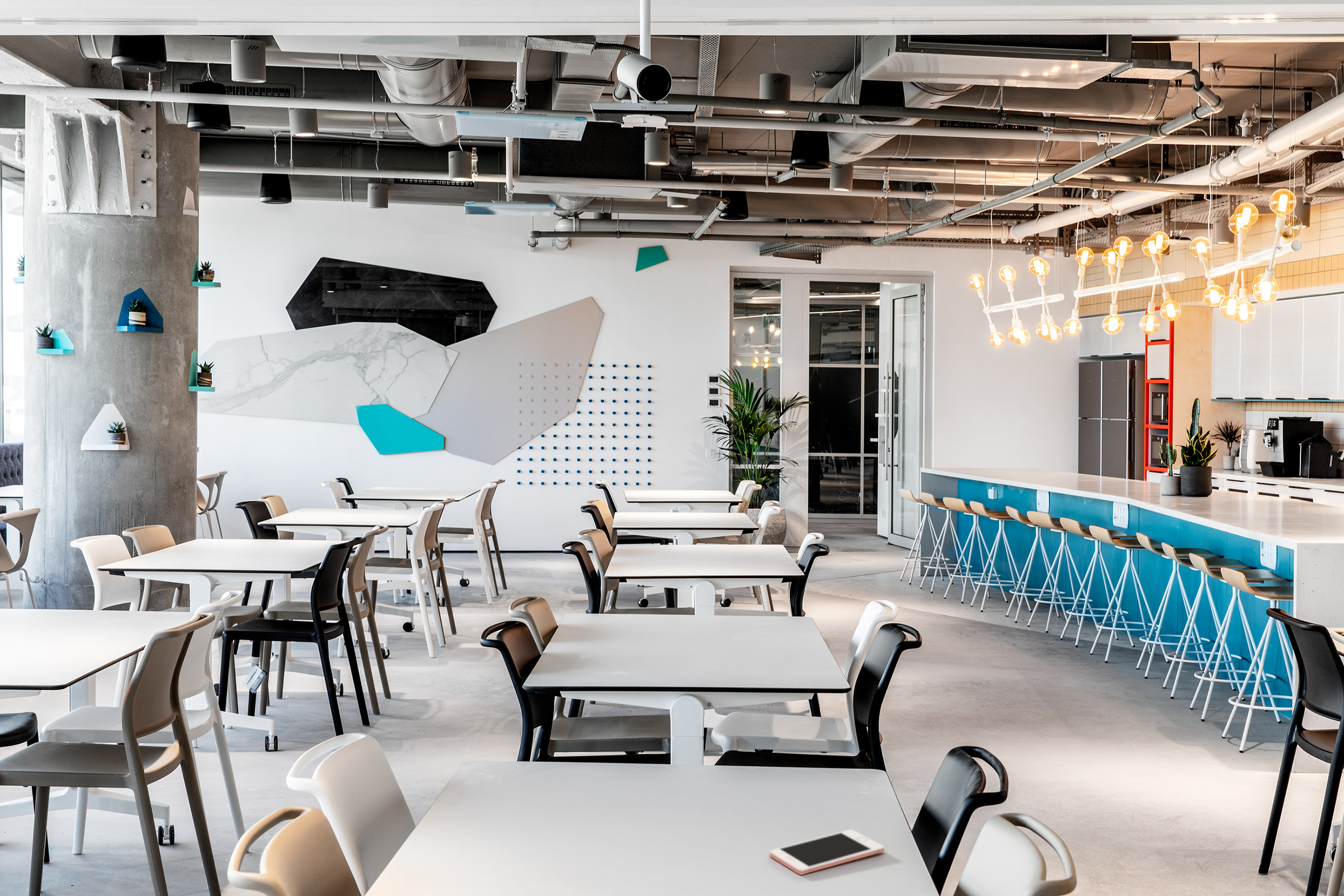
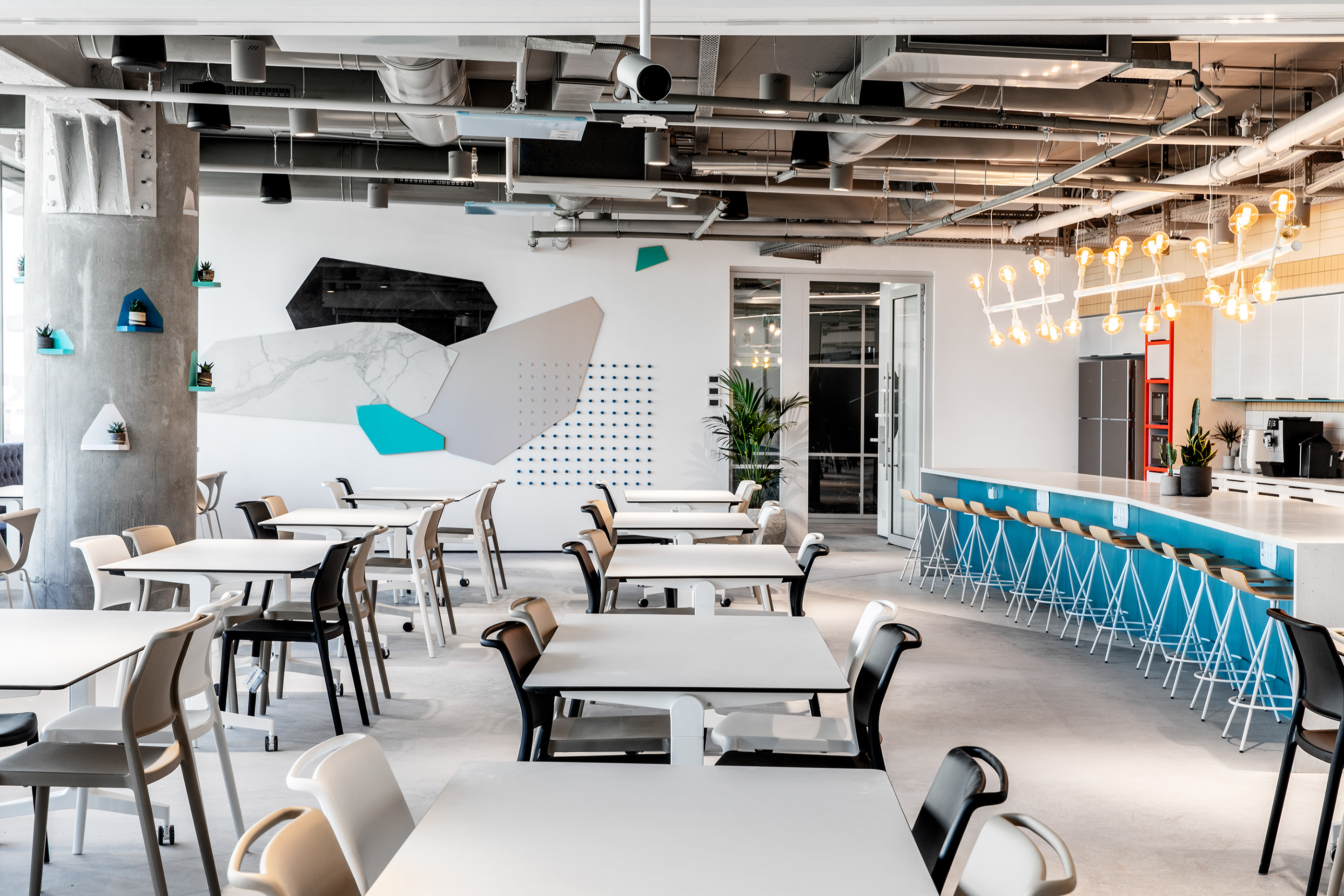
- cell phone [769,829,885,875]
